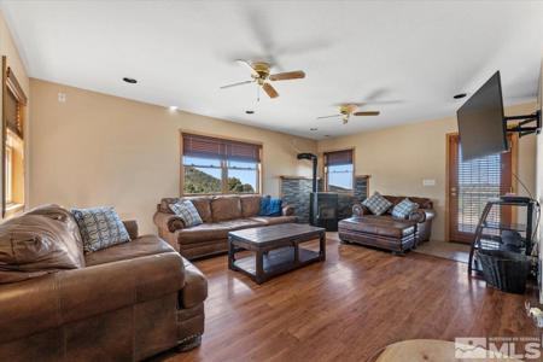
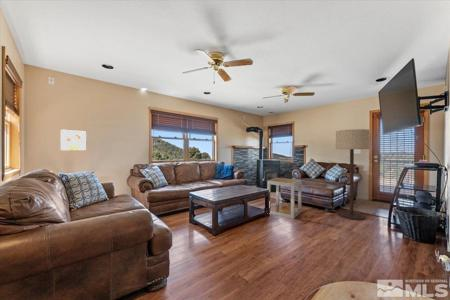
+ side table [266,177,303,220]
+ floor lamp [335,128,371,221]
+ wall art [59,129,87,151]
